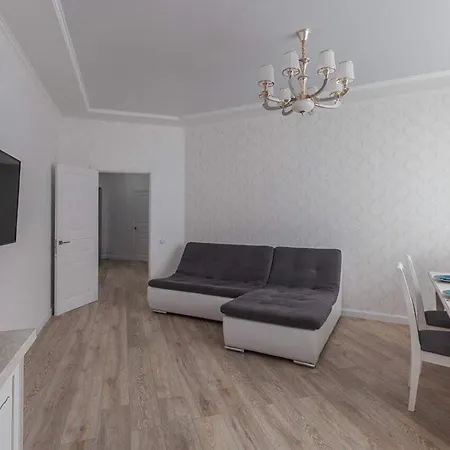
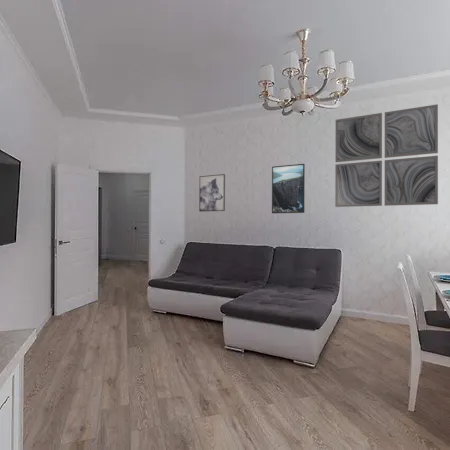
+ wall art [198,173,226,213]
+ wall art [334,103,439,208]
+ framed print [271,163,306,214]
